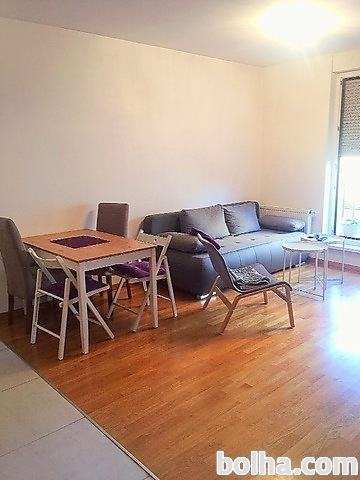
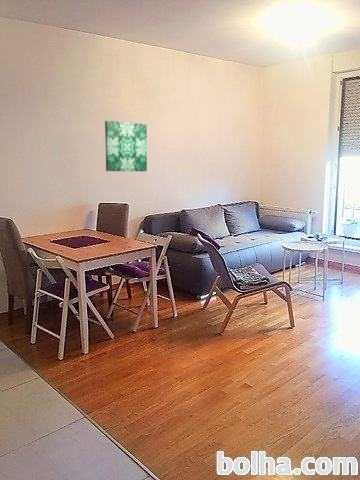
+ wall art [104,120,148,172]
